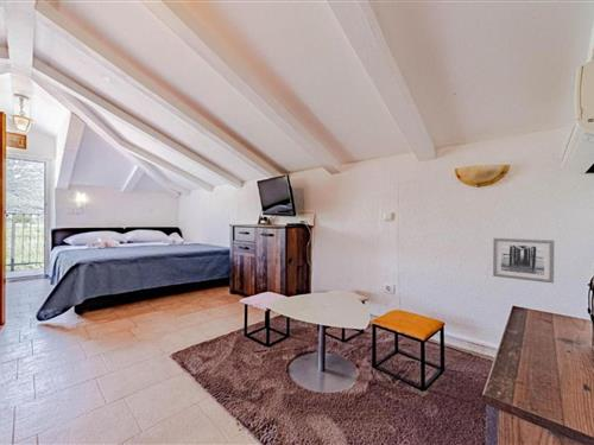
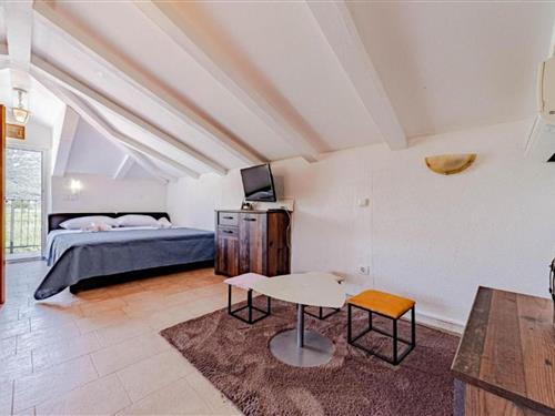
- wall art [492,237,555,284]
